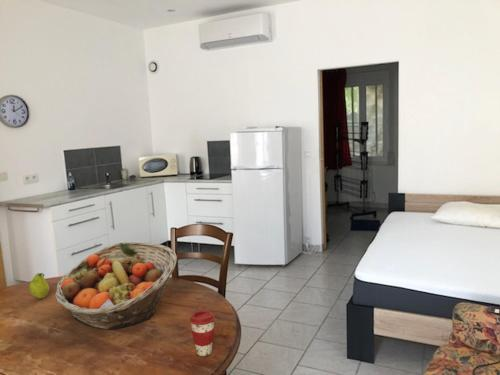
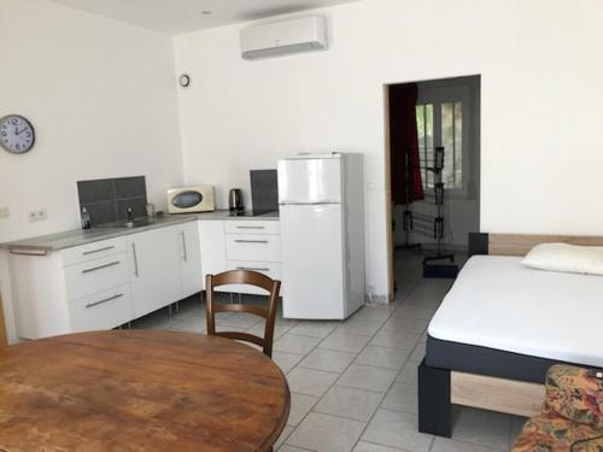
- fruit basket [54,241,178,330]
- coffee cup [189,310,216,357]
- fruit [28,272,50,300]
